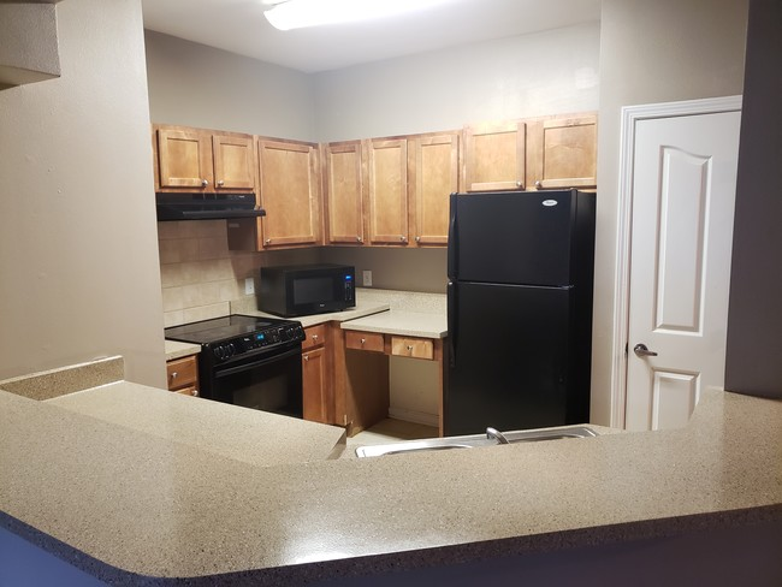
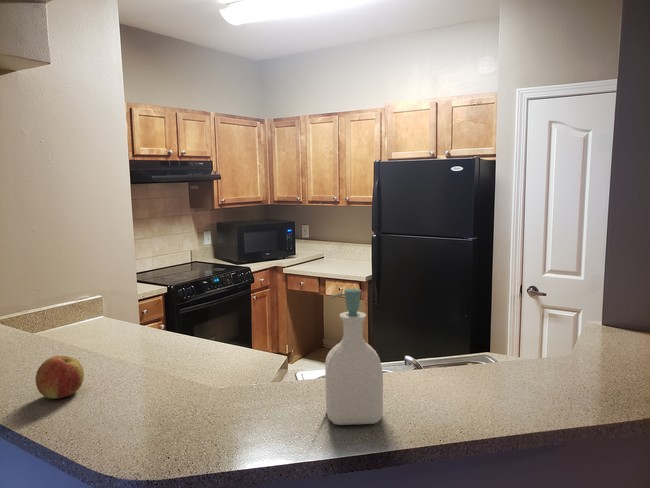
+ apple [34,355,85,400]
+ soap bottle [324,288,384,426]
